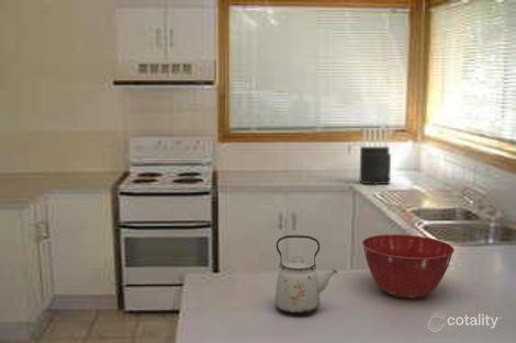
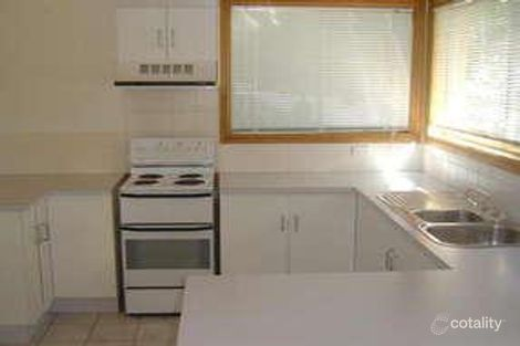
- mixing bowl [361,233,456,299]
- kettle [274,235,338,316]
- knife block [359,128,392,185]
